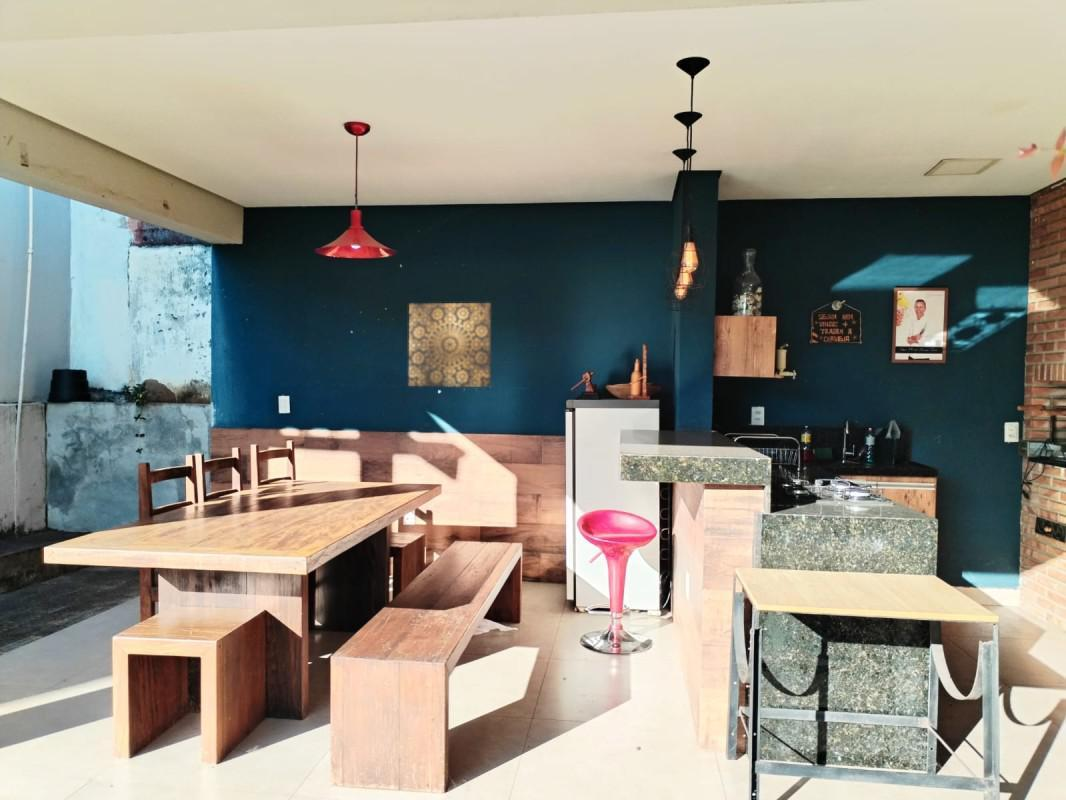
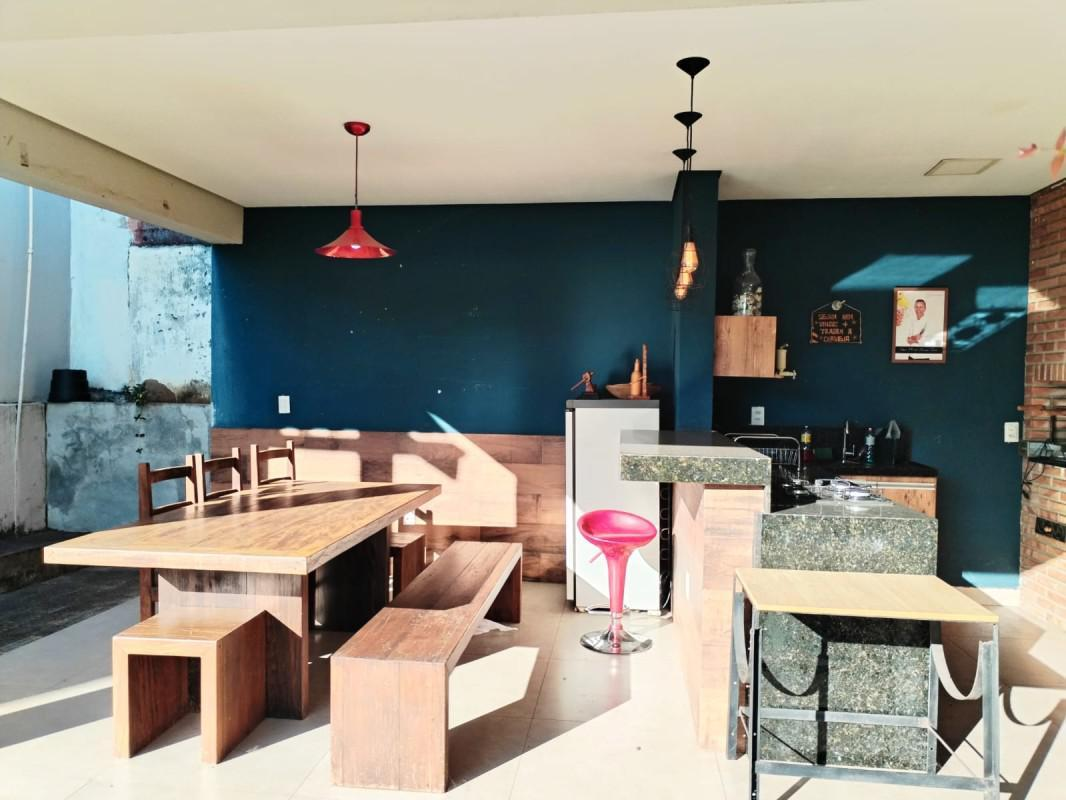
- wall art [408,302,492,388]
